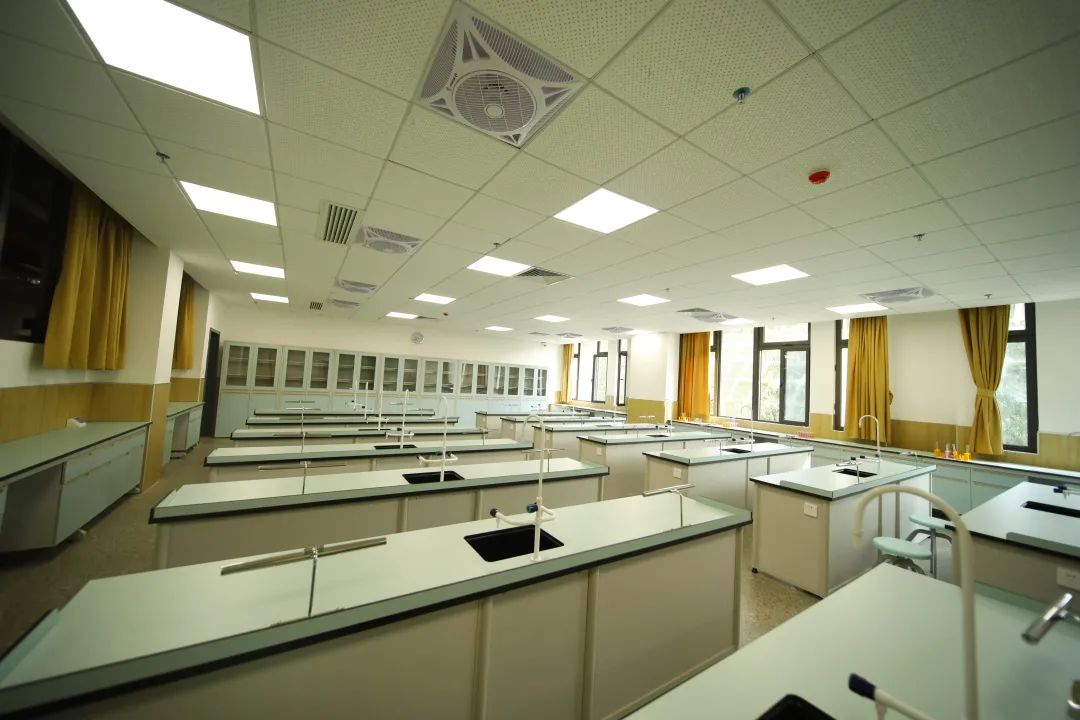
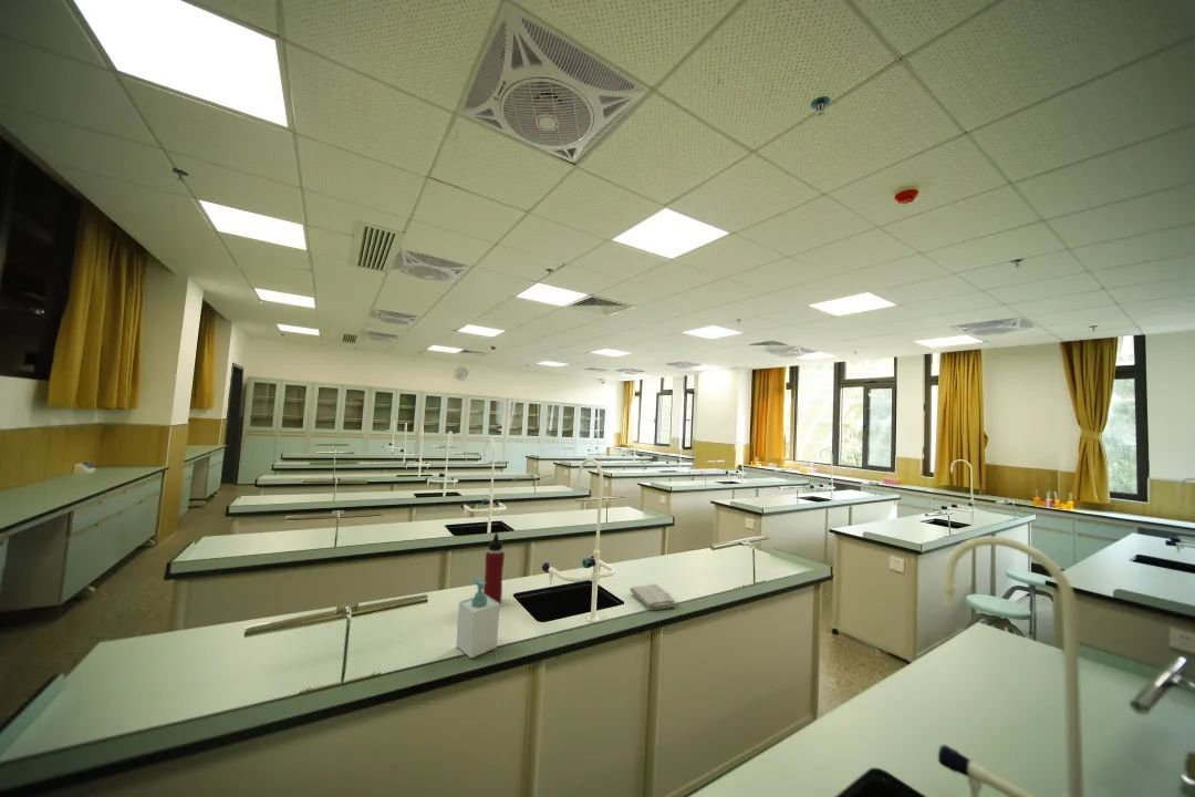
+ washcloth [628,583,676,611]
+ water bottle [482,531,506,605]
+ soap bottle [455,576,501,660]
